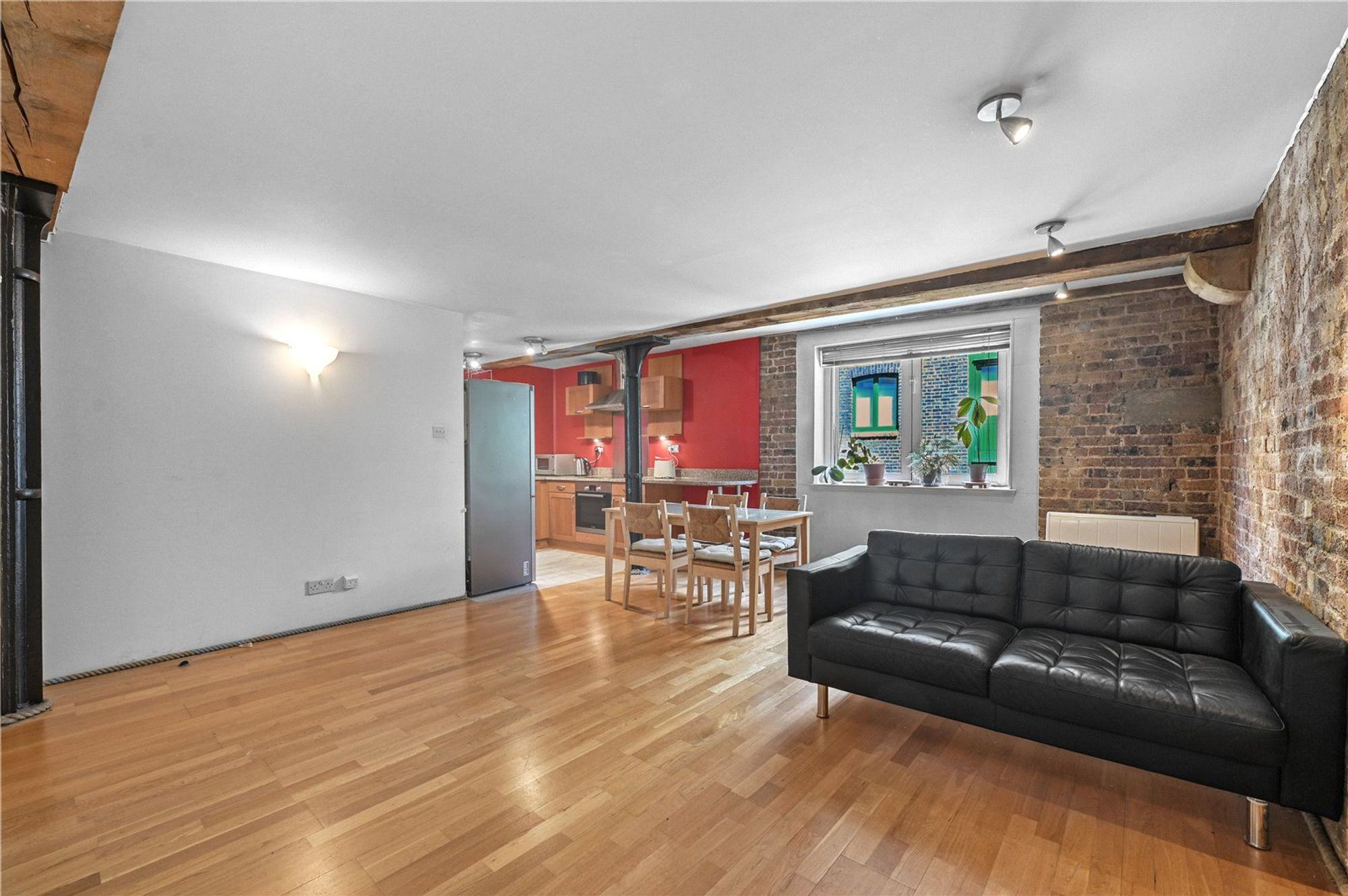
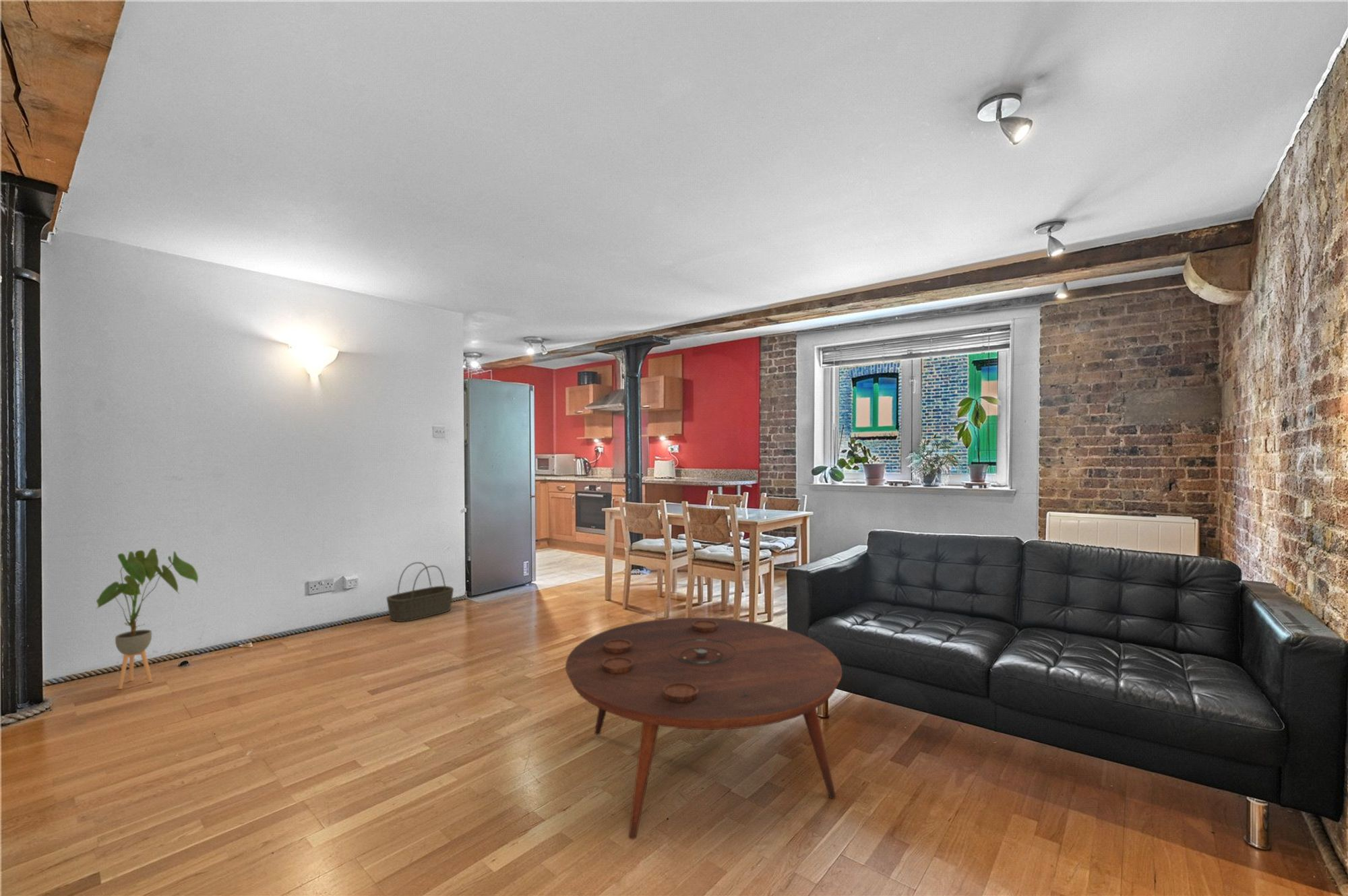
+ coffee table [565,617,843,840]
+ house plant [96,548,199,690]
+ basket [386,561,454,622]
